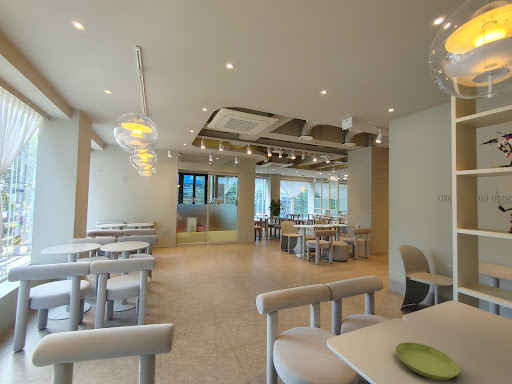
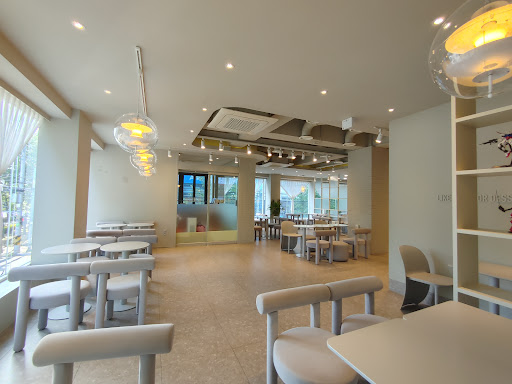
- saucer [395,341,460,381]
